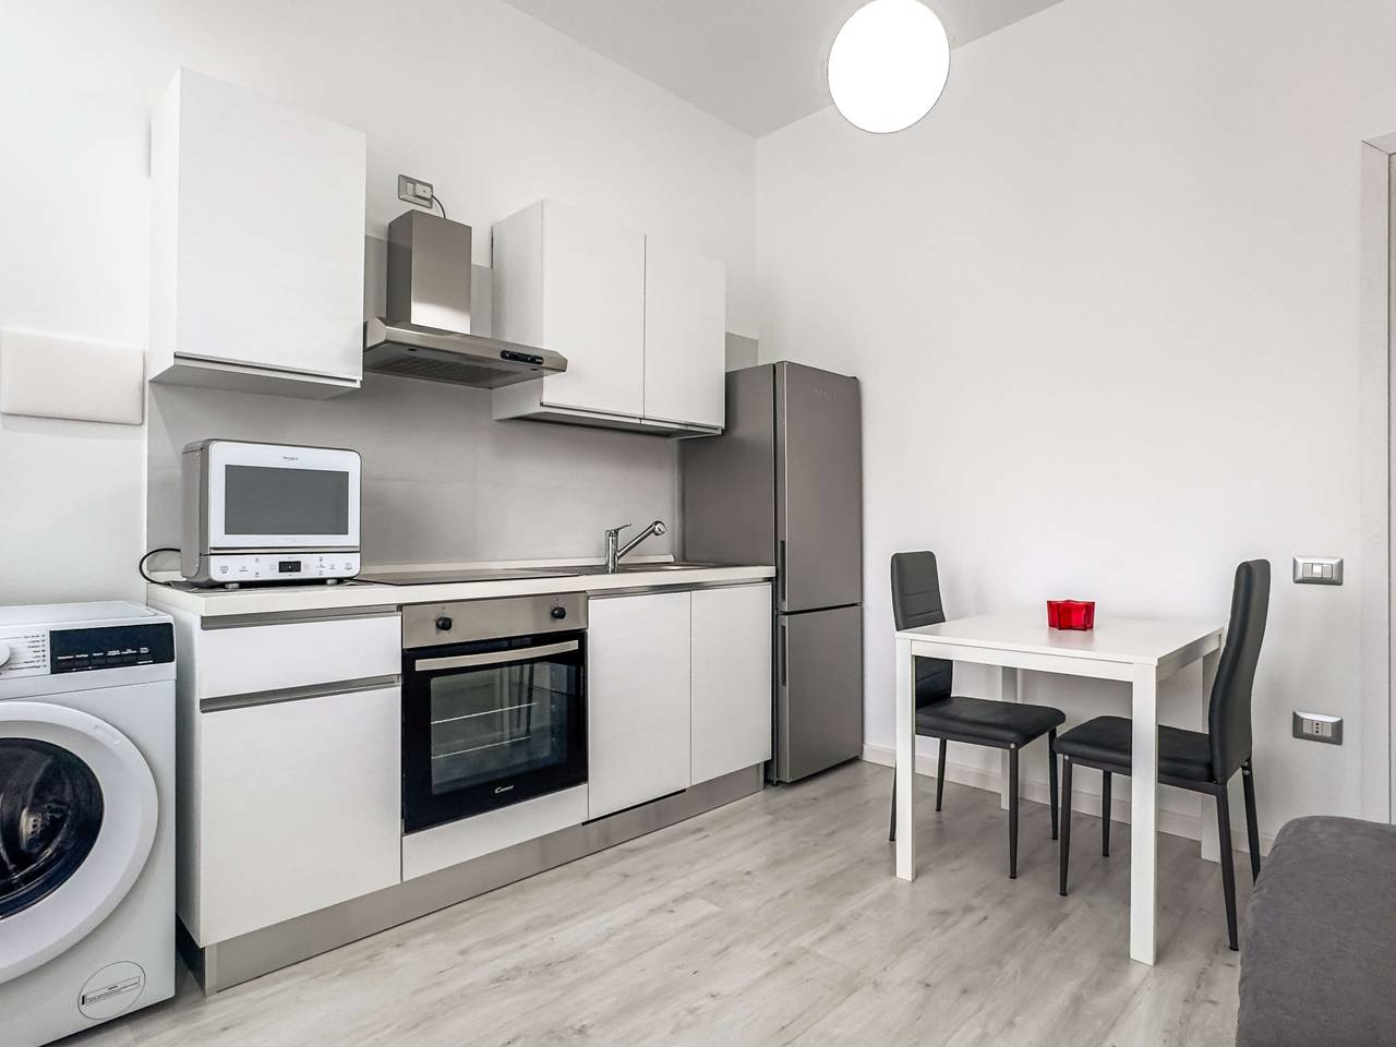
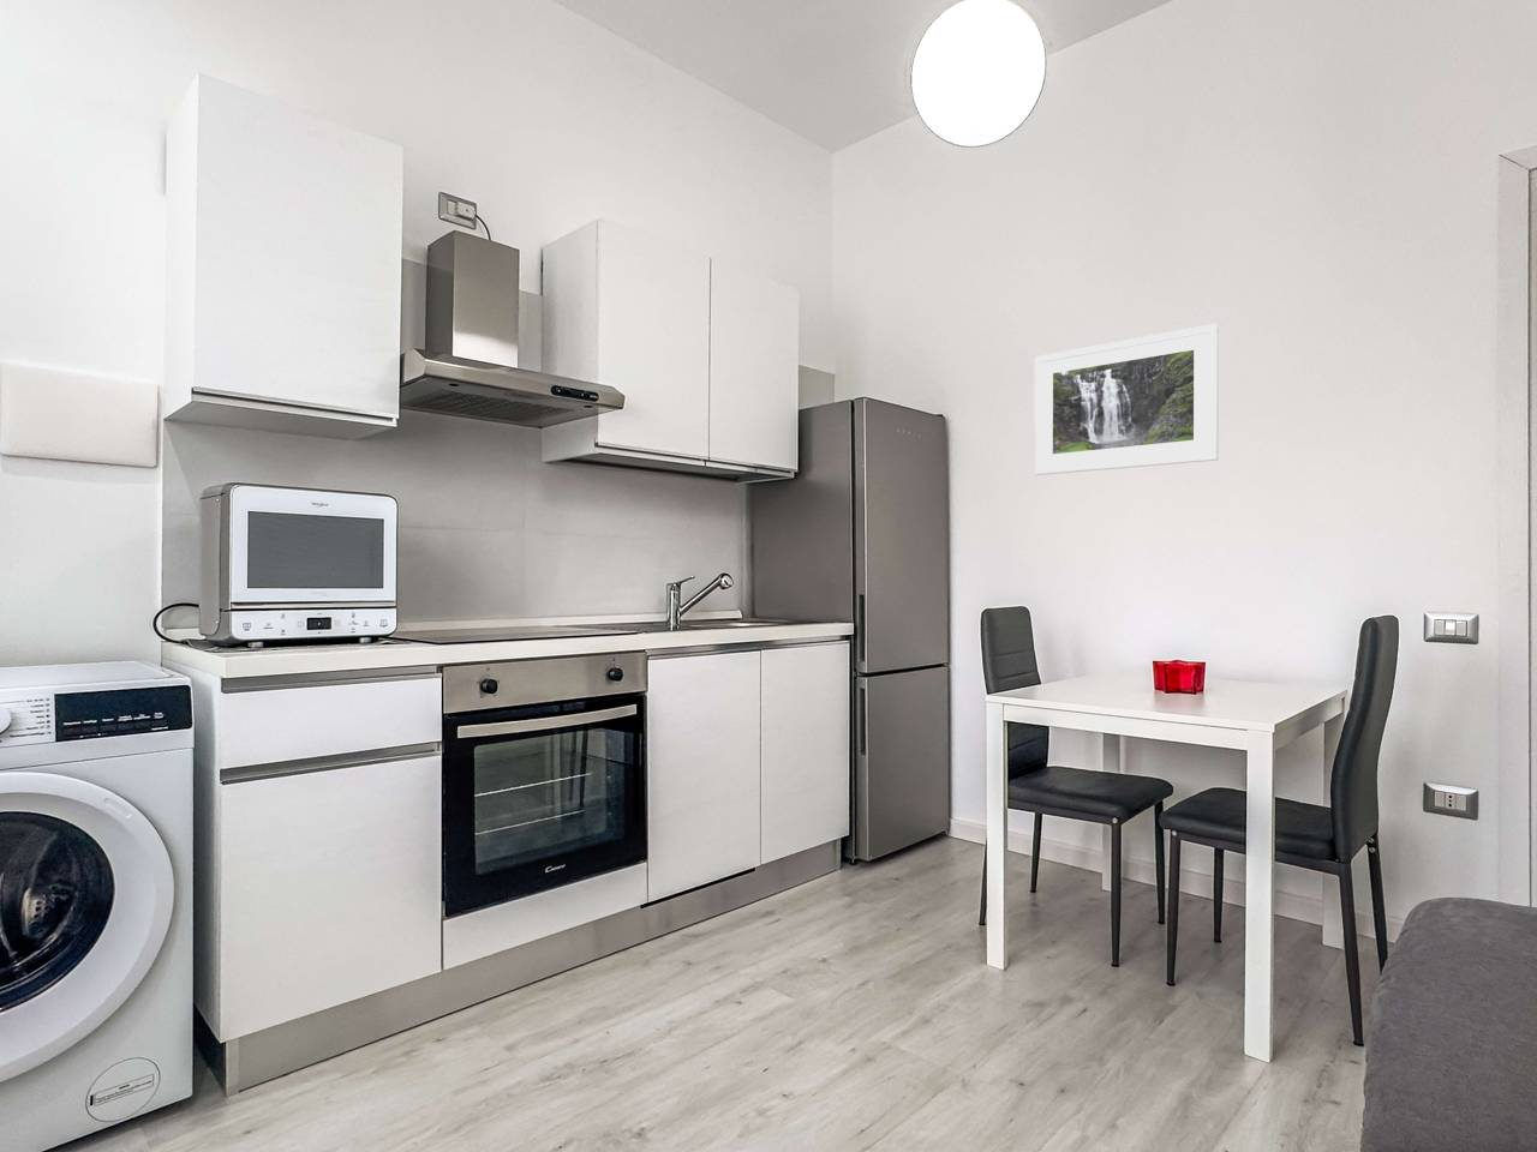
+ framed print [1032,323,1220,477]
